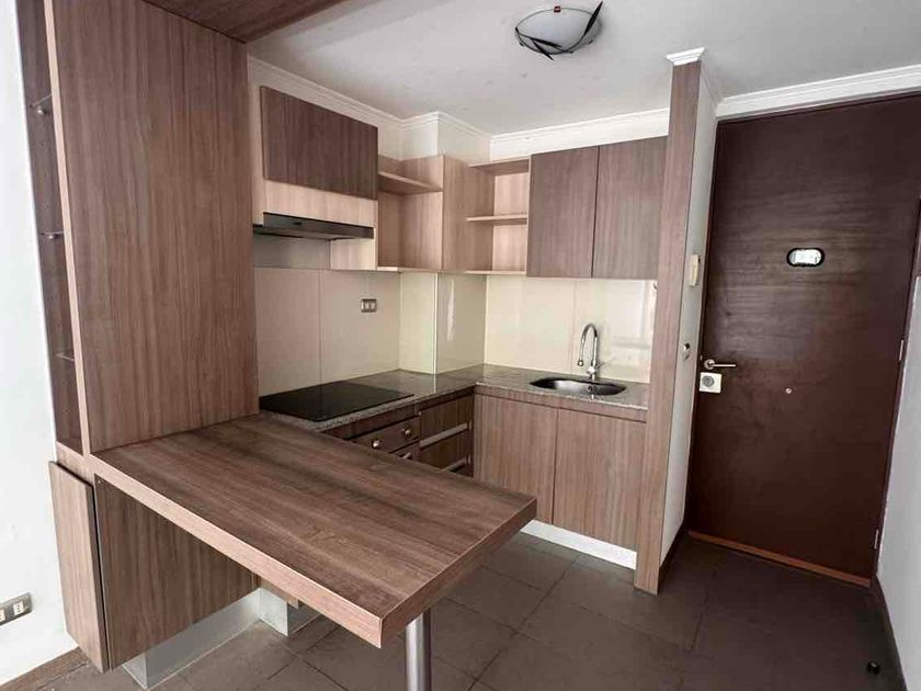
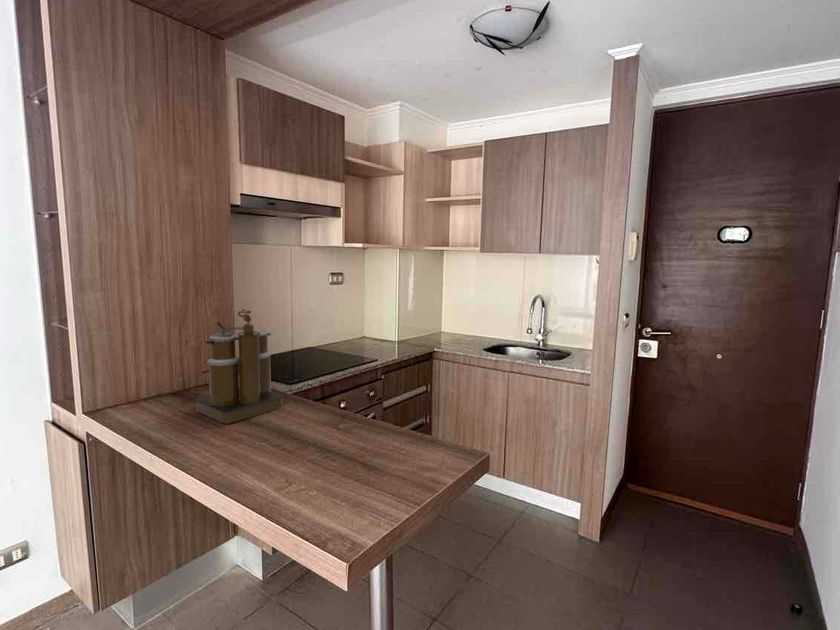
+ coffee maker [194,308,285,425]
